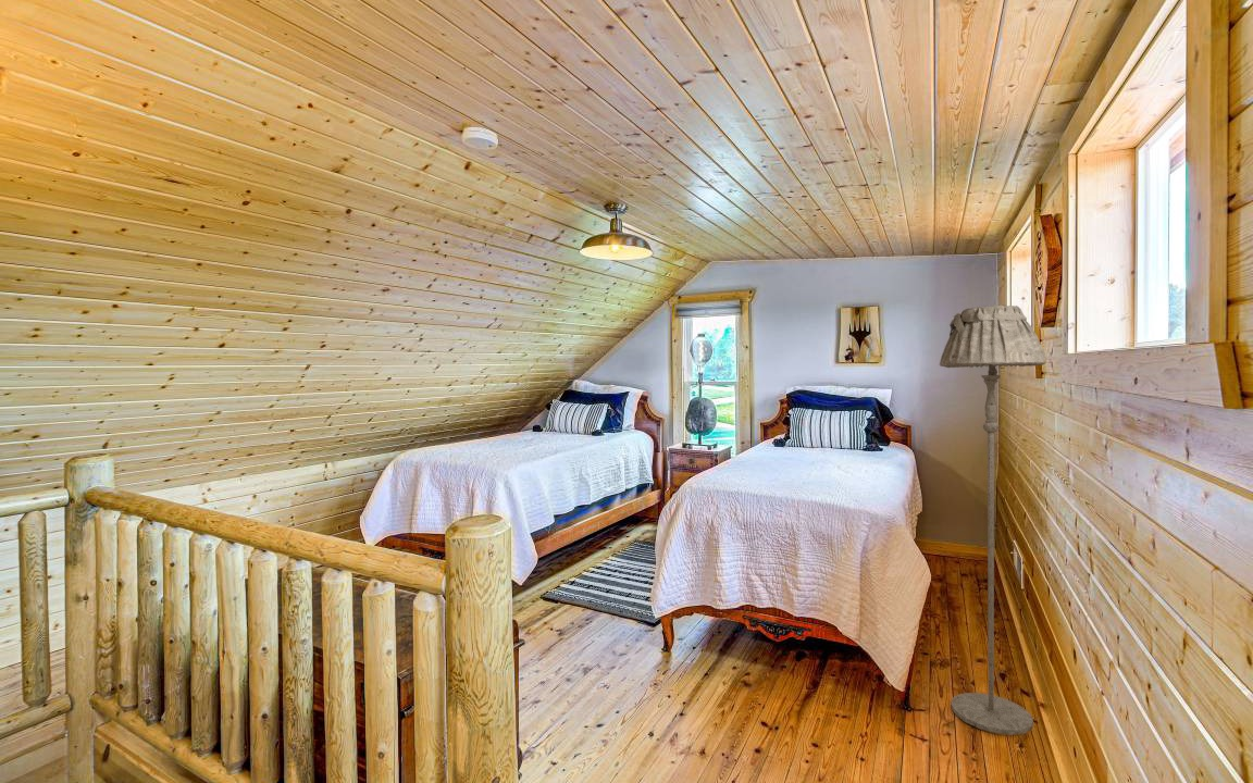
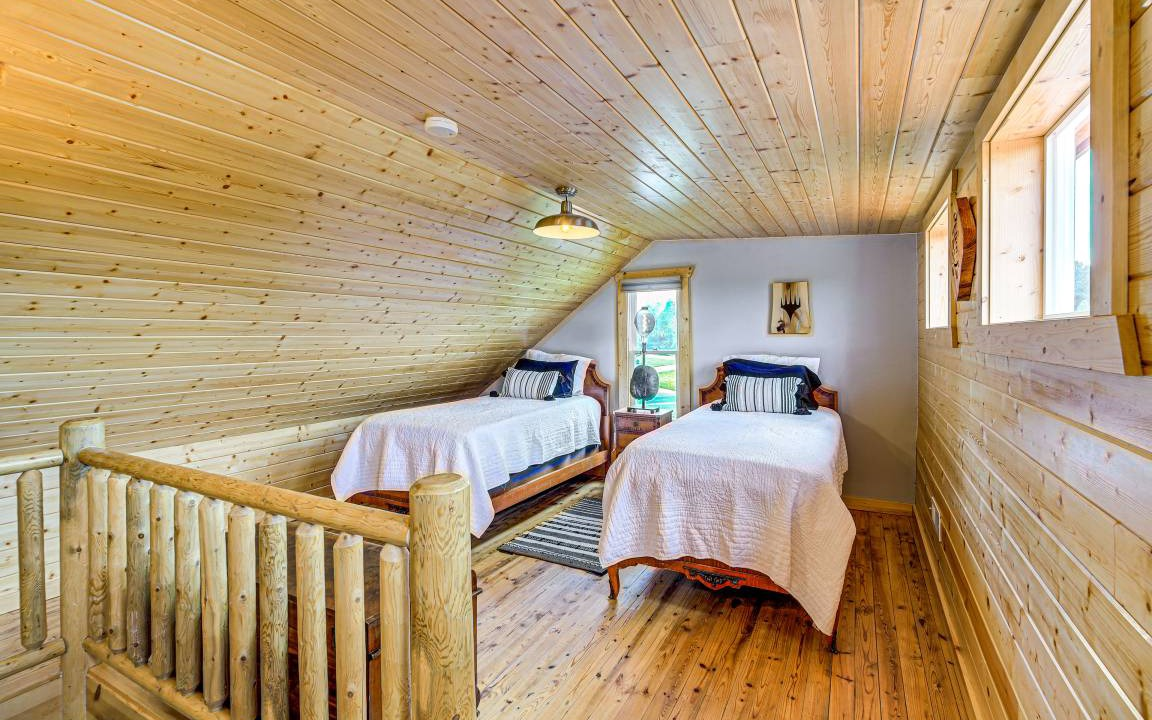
- floor lamp [939,304,1047,736]
